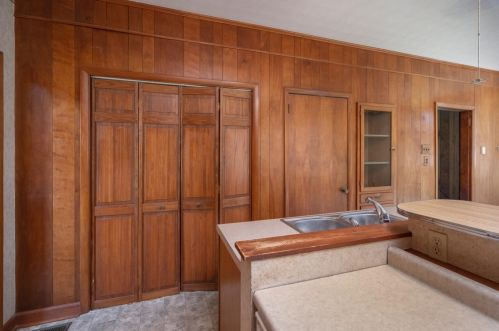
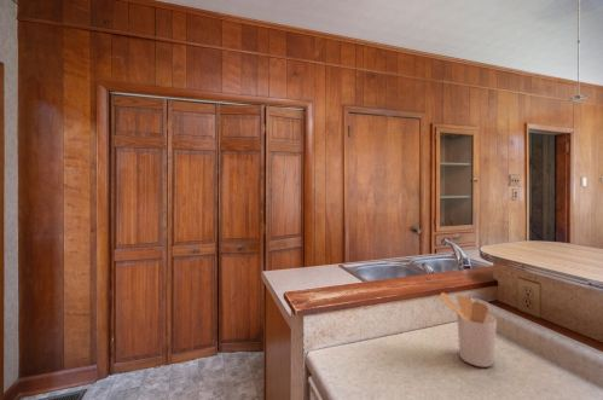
+ utensil holder [439,291,498,369]
